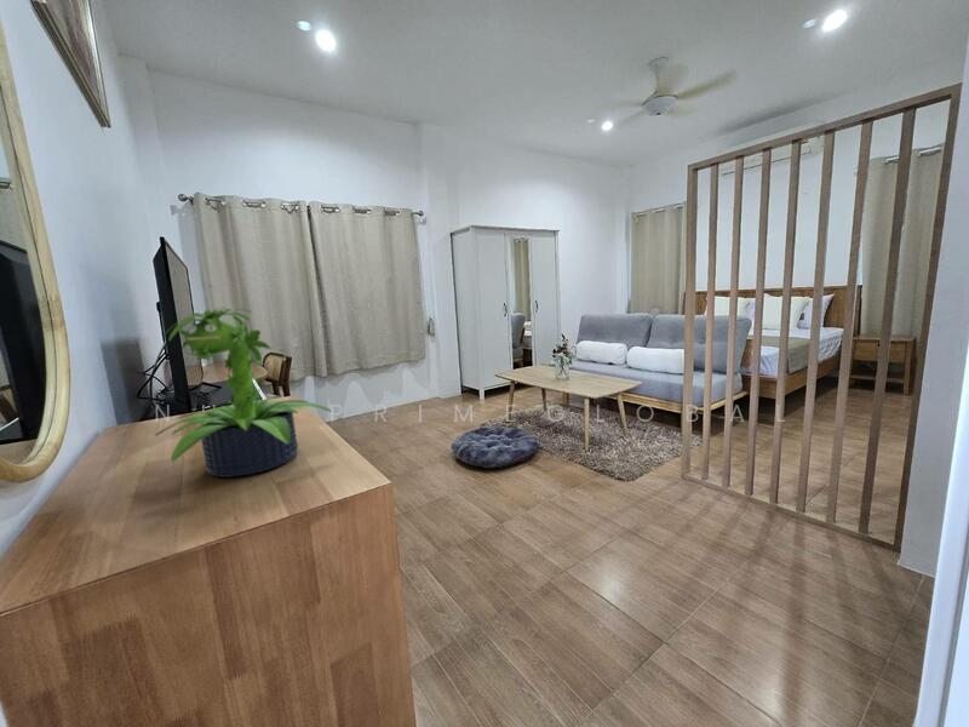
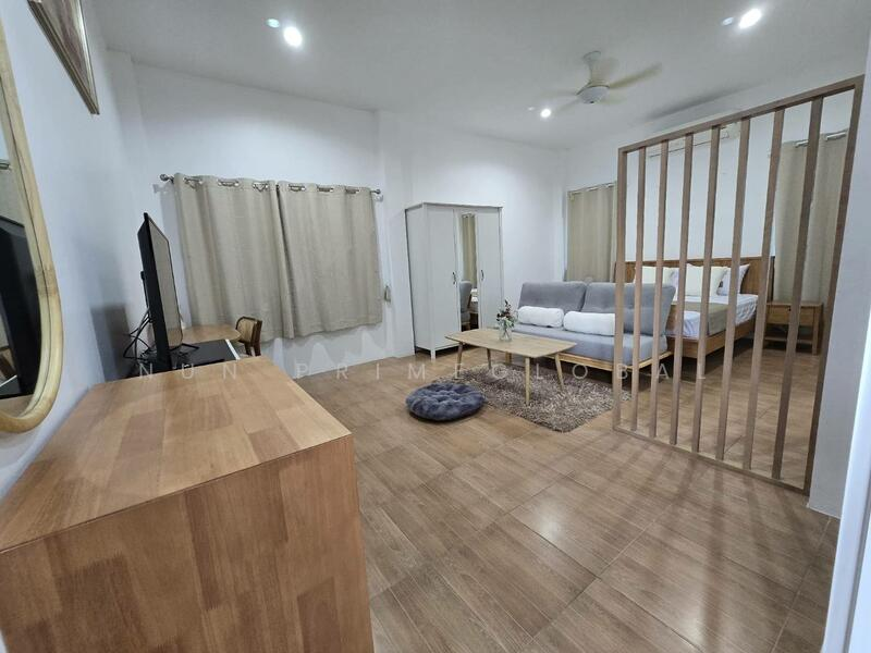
- potted plant [154,307,333,479]
